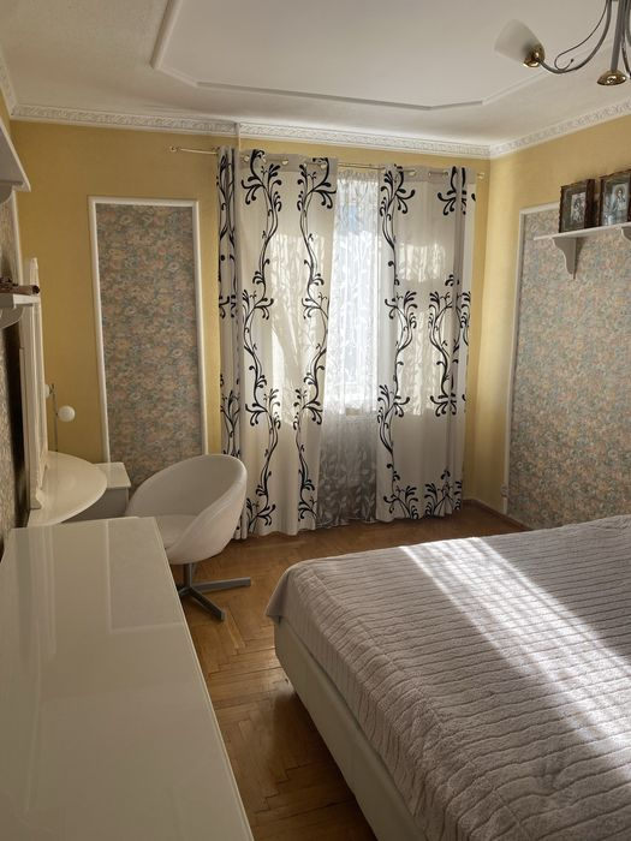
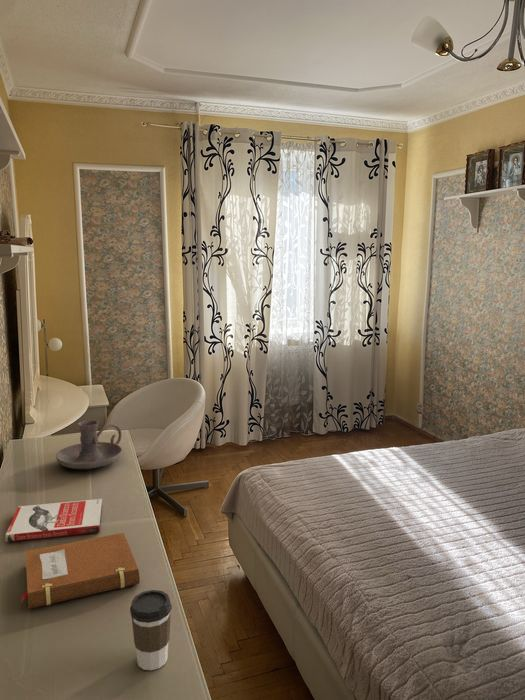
+ coffee cup [129,589,173,671]
+ candle holder [55,419,123,470]
+ book [4,498,103,543]
+ notebook [20,532,141,610]
